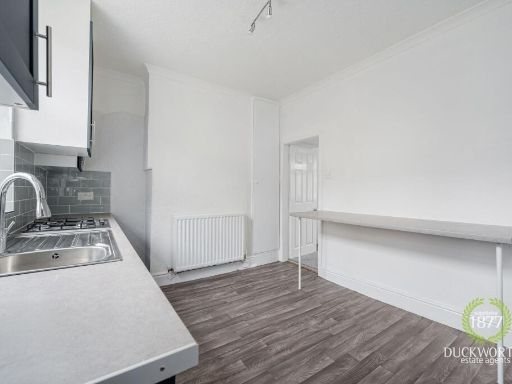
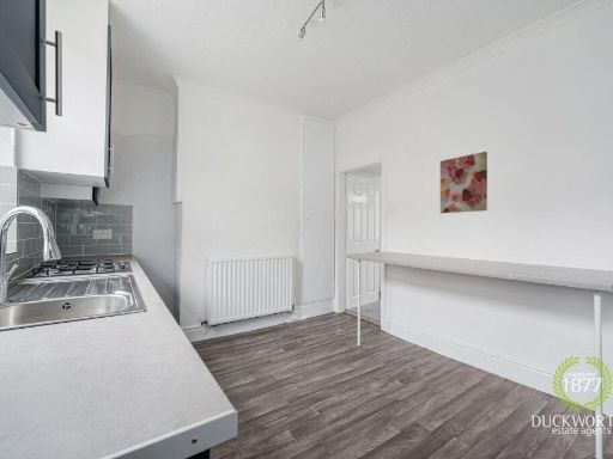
+ wall art [439,151,488,214]
